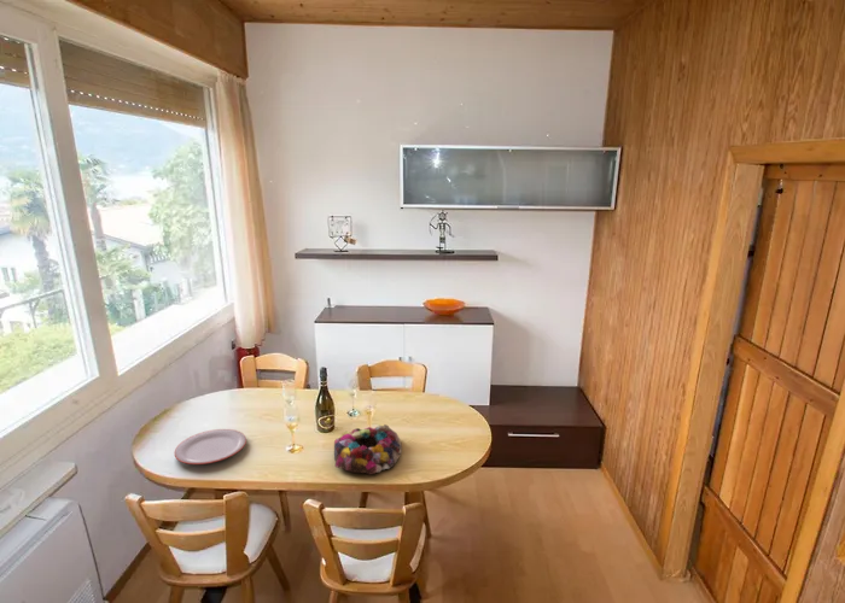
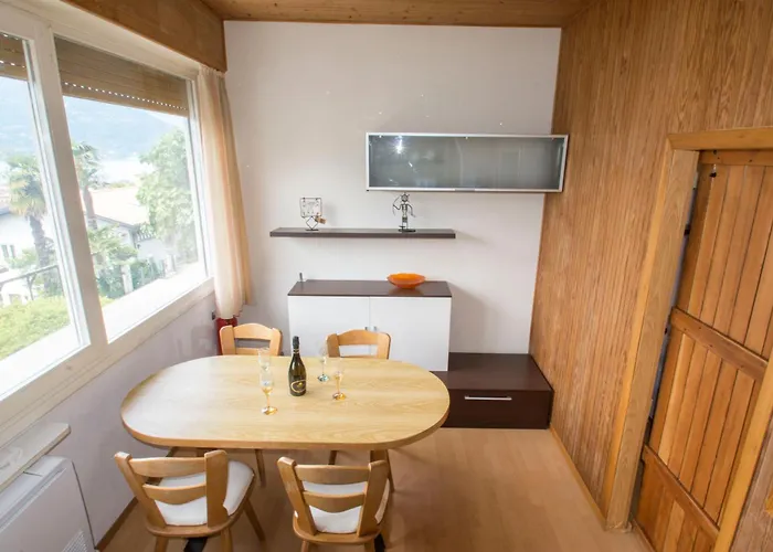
- plate [173,428,247,466]
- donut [333,423,403,475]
